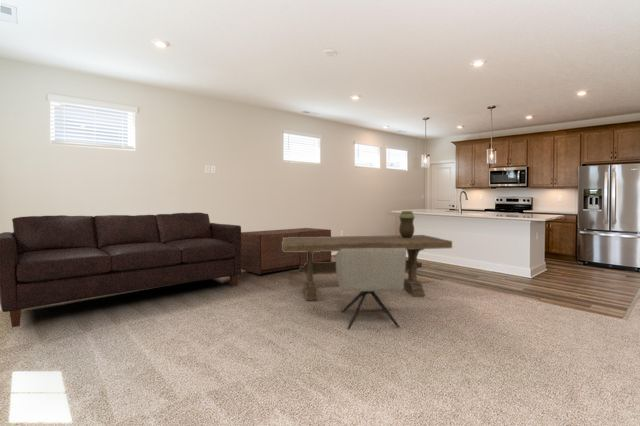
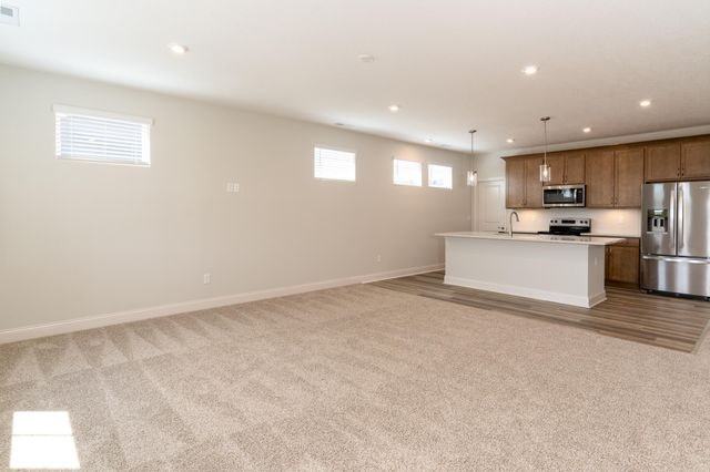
- chair [335,248,407,330]
- decorative urn [398,210,416,238]
- storage trunk [241,227,332,276]
- dining table [282,234,453,301]
- sofa [0,212,242,328]
